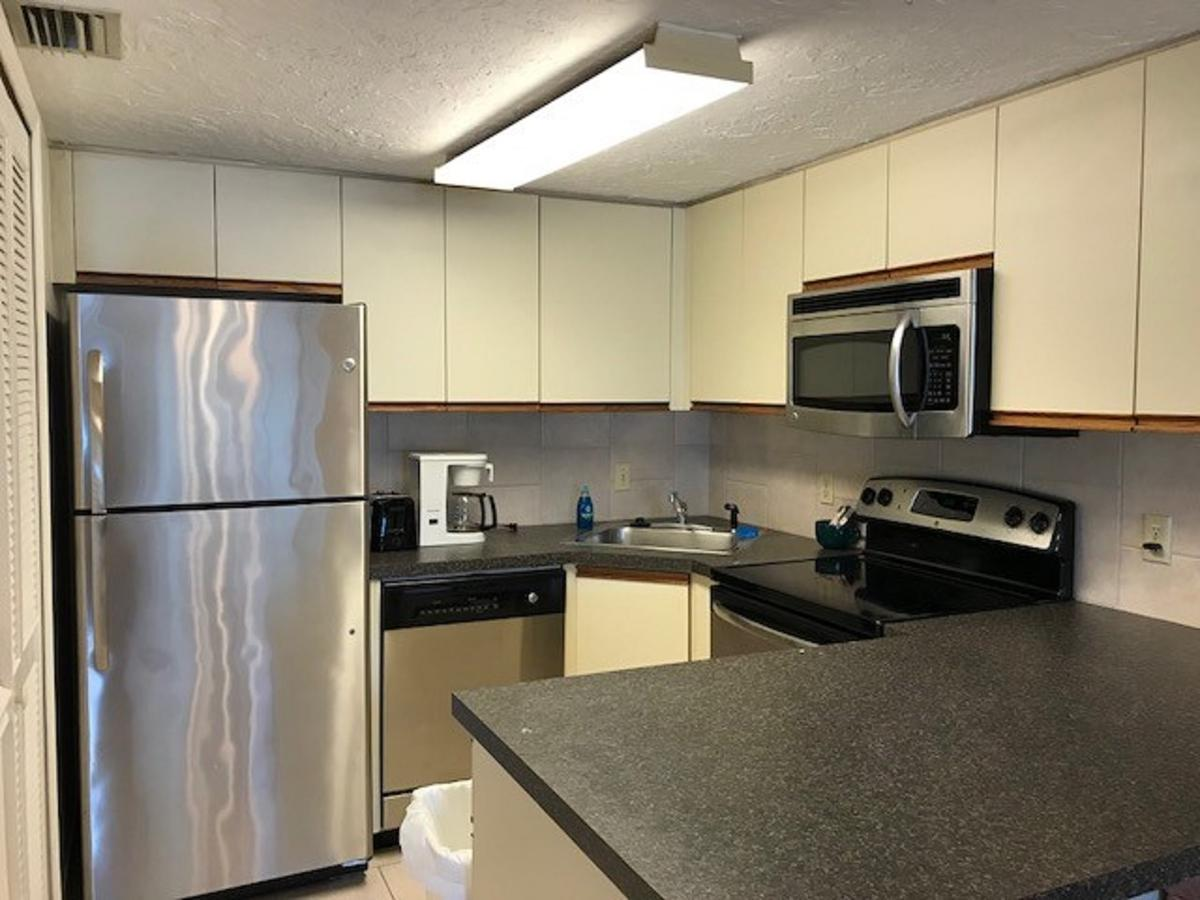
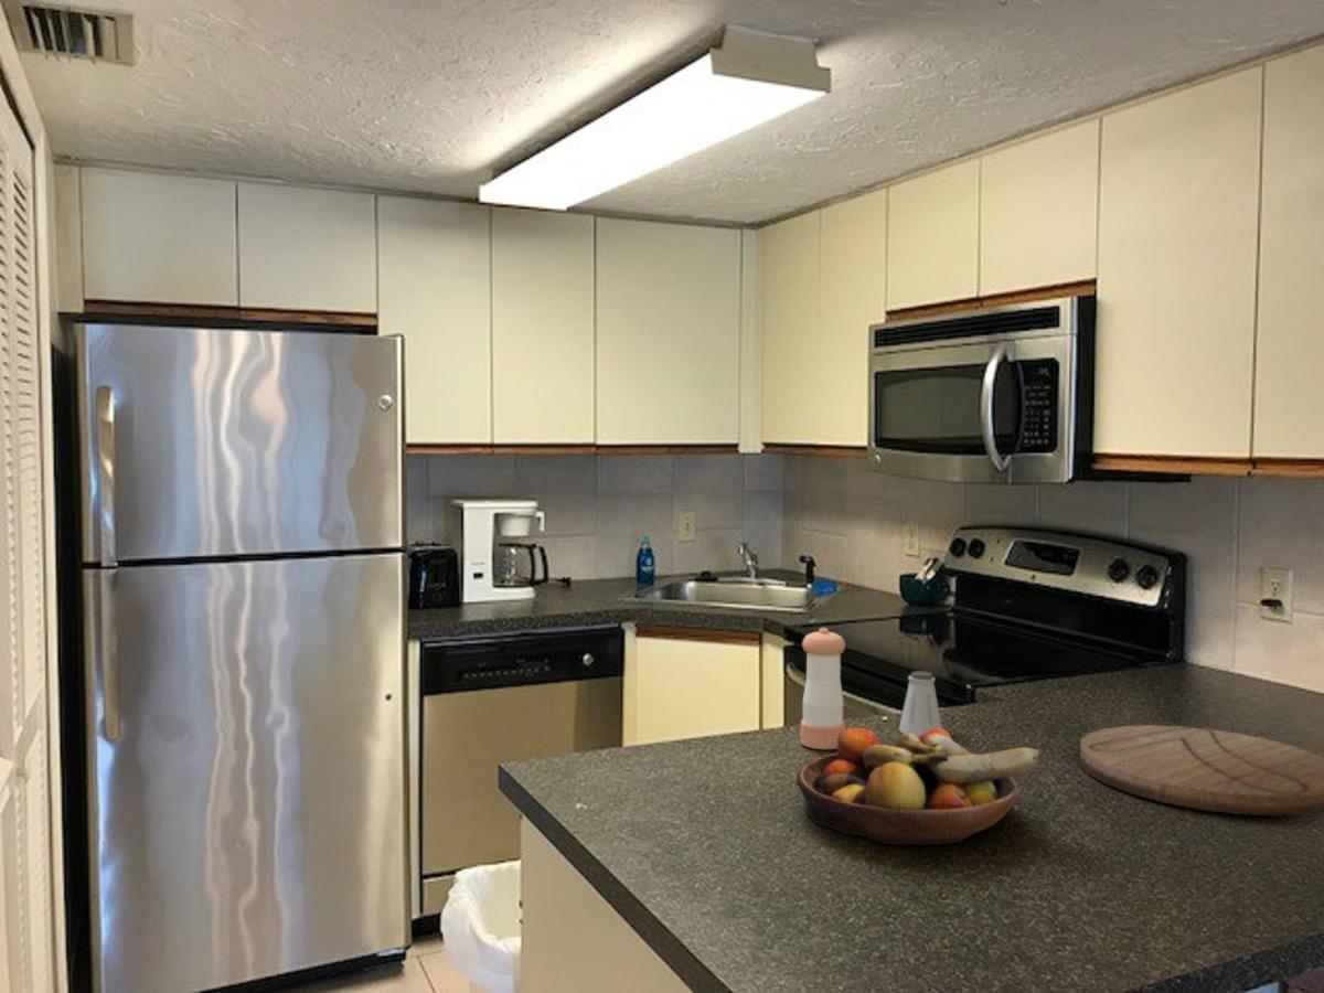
+ fruit bowl [796,726,1043,846]
+ cutting board [1079,724,1324,816]
+ pepper shaker [799,627,846,750]
+ saltshaker [898,671,943,737]
